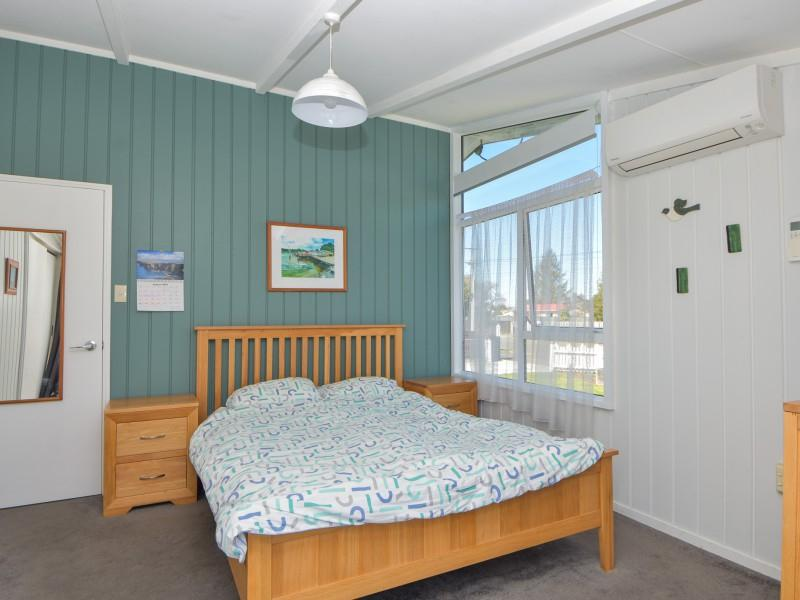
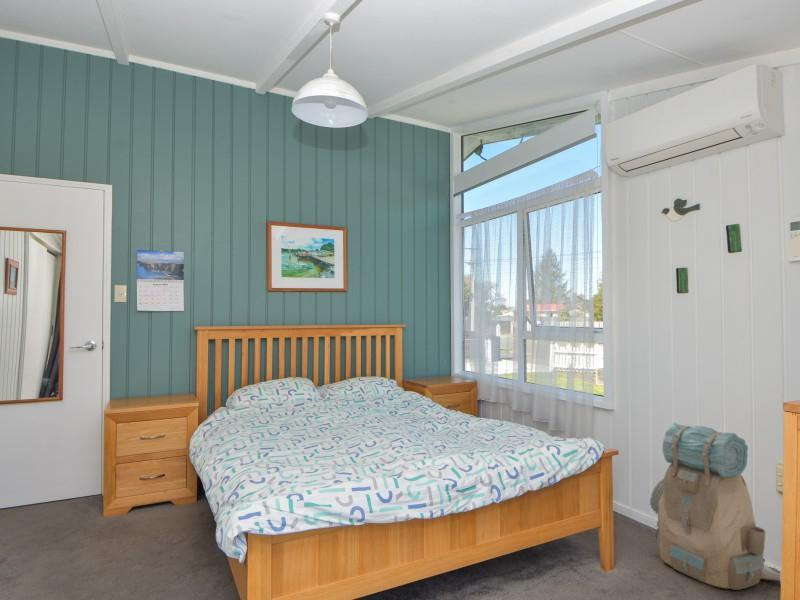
+ backpack [649,422,781,591]
